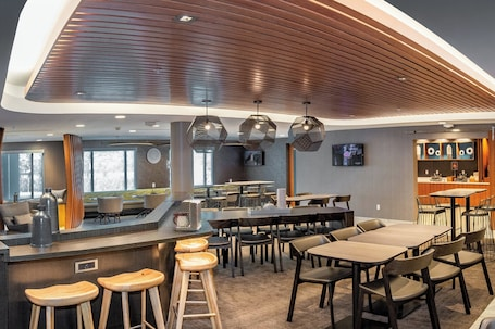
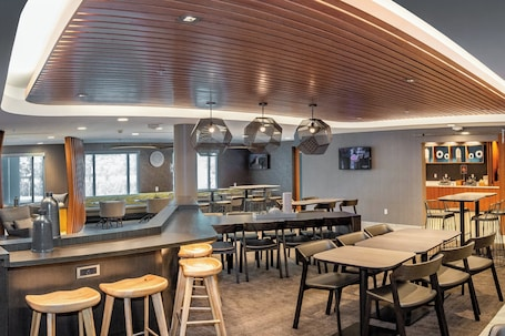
- coffee maker [172,199,202,232]
